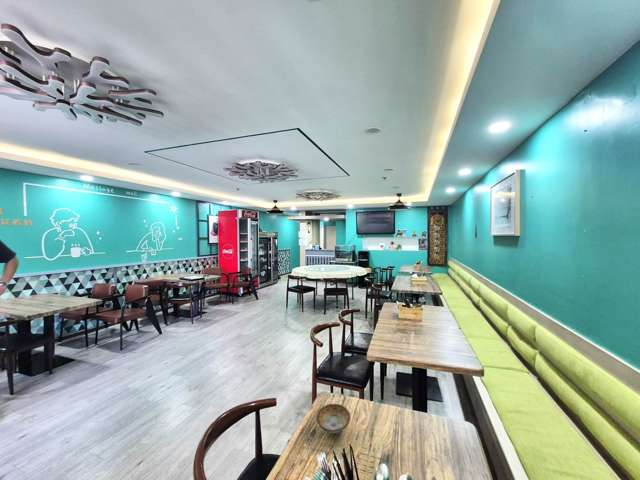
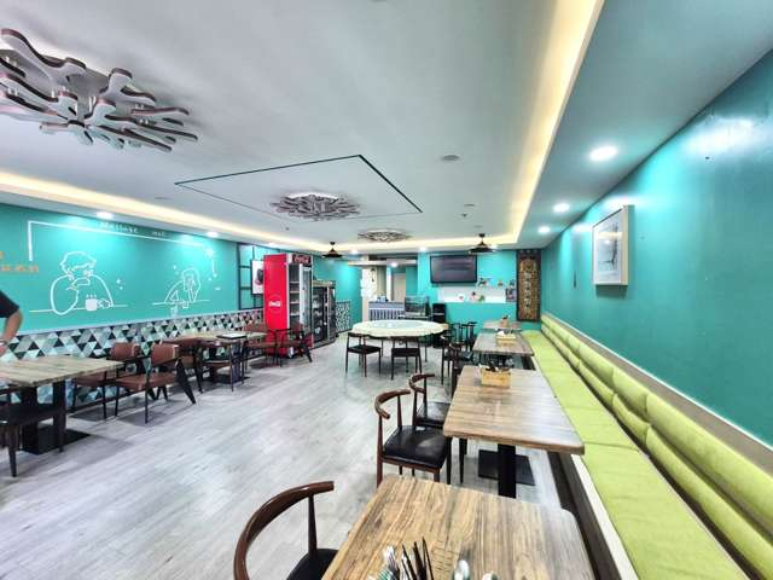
- bowl [316,403,351,434]
